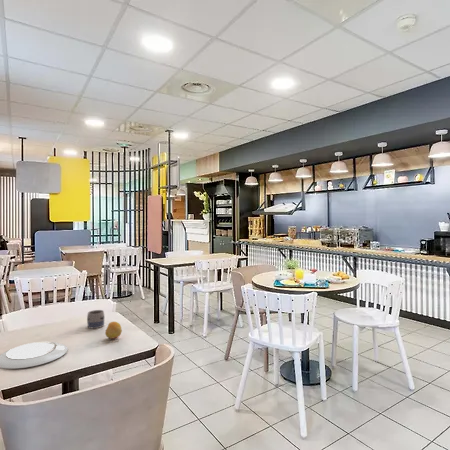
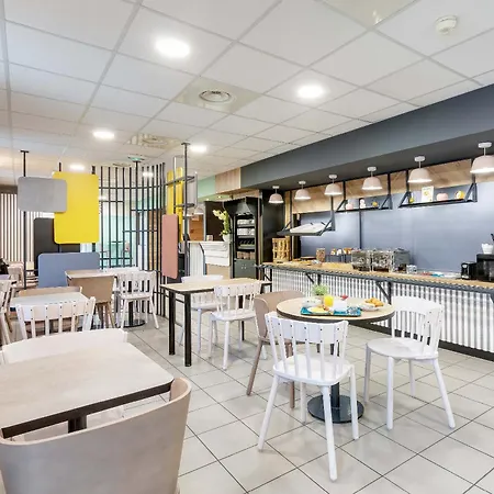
- fruit [104,321,123,340]
- mug [86,309,105,329]
- plate [0,341,69,370]
